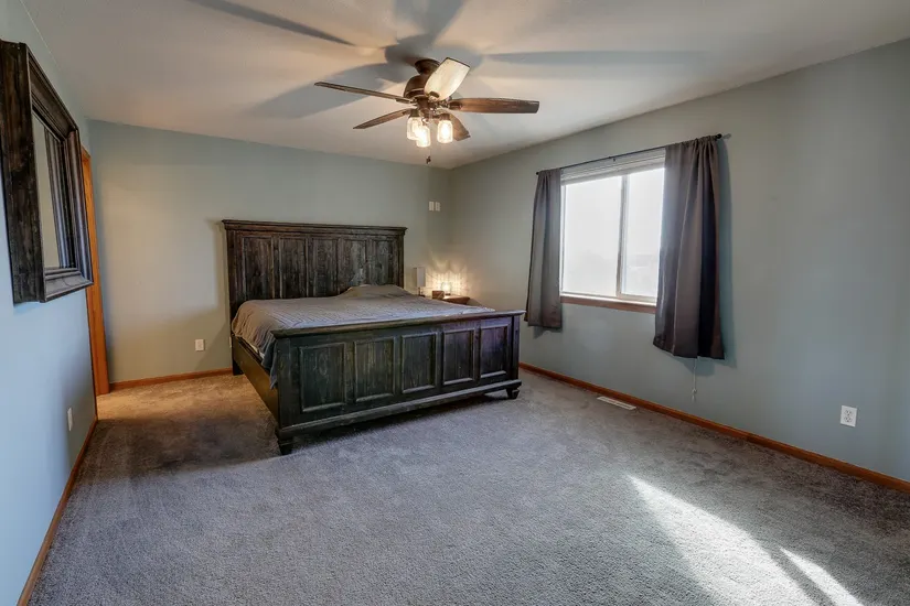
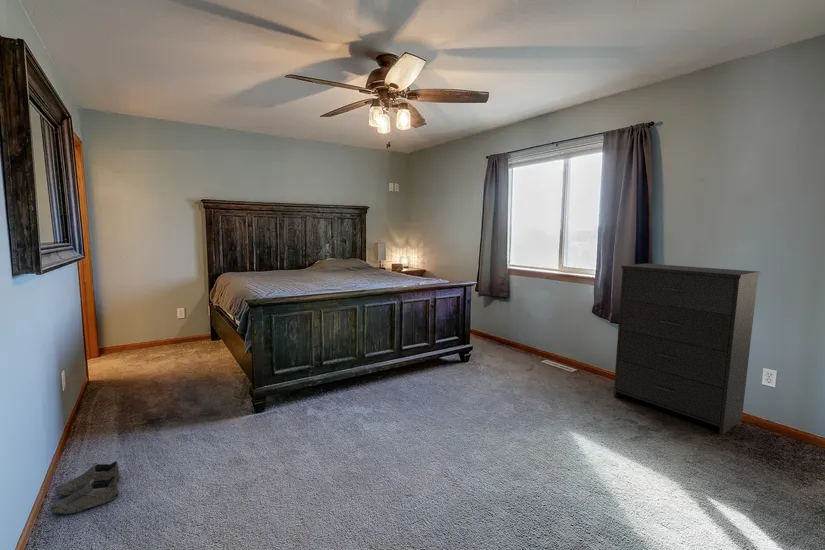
+ dresser [613,263,761,436]
+ shoe [49,460,121,515]
